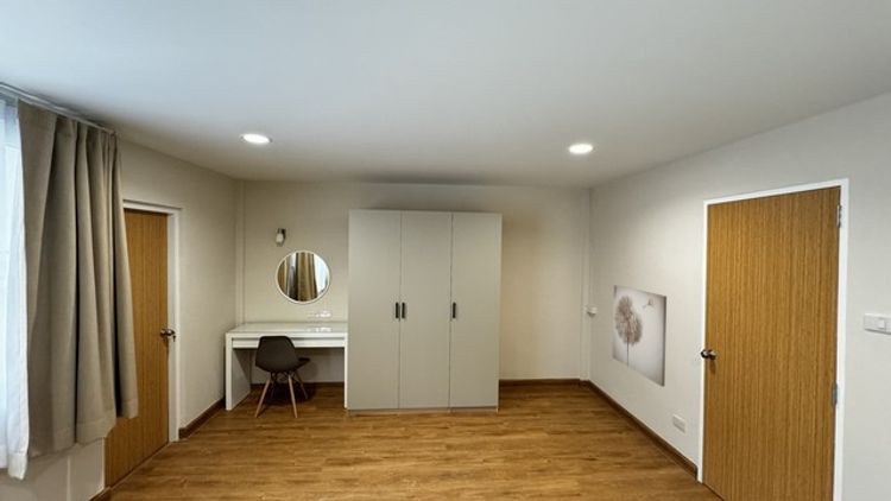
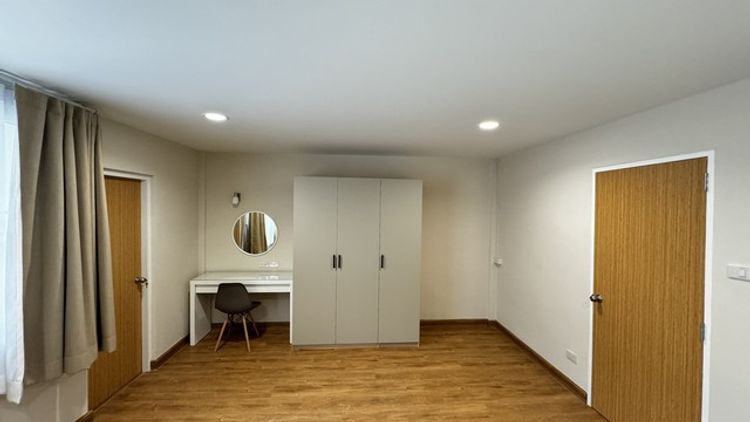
- wall art [612,284,668,388]
